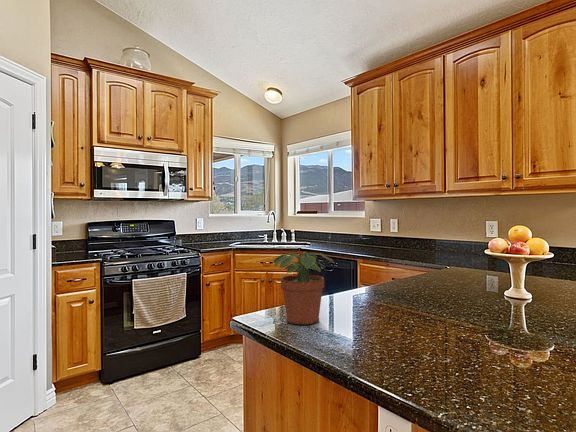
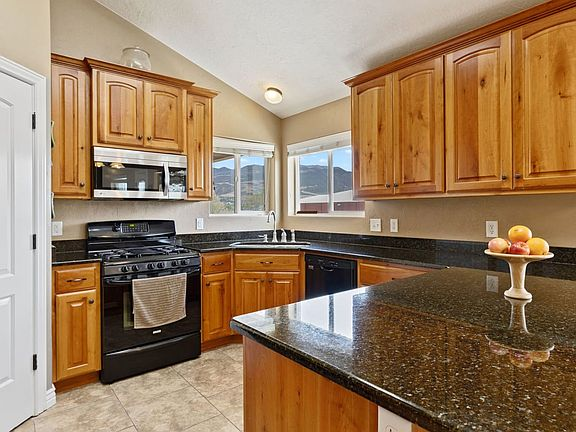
- potted plant [272,251,335,326]
